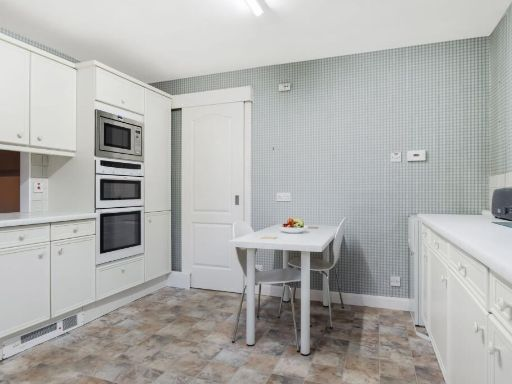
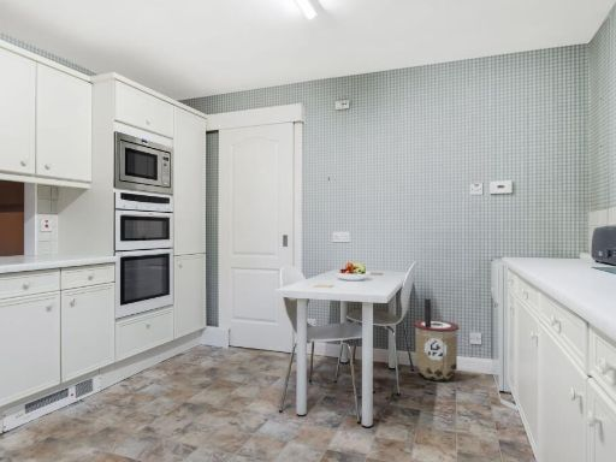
+ trash can [413,297,460,383]
